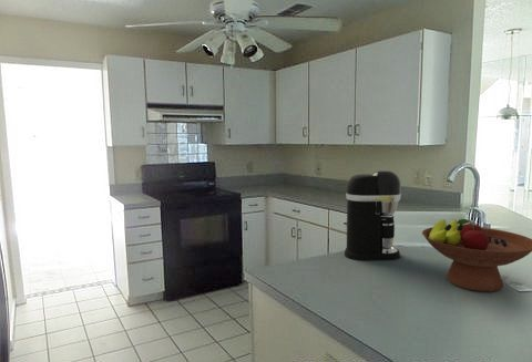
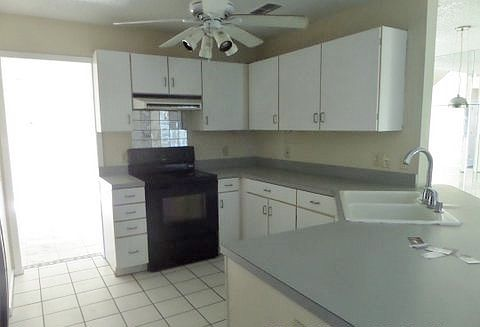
- fruit bowl [421,218,532,292]
- coffee maker [344,169,402,261]
